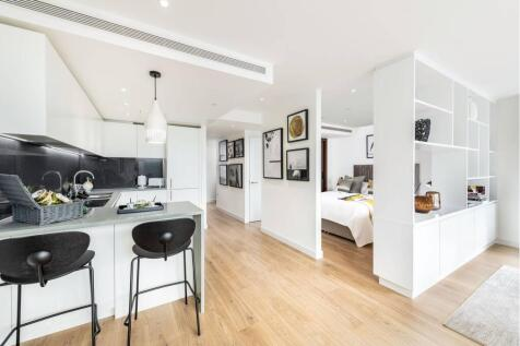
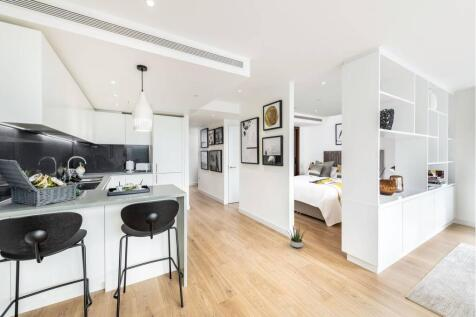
+ potted plant [286,224,307,249]
